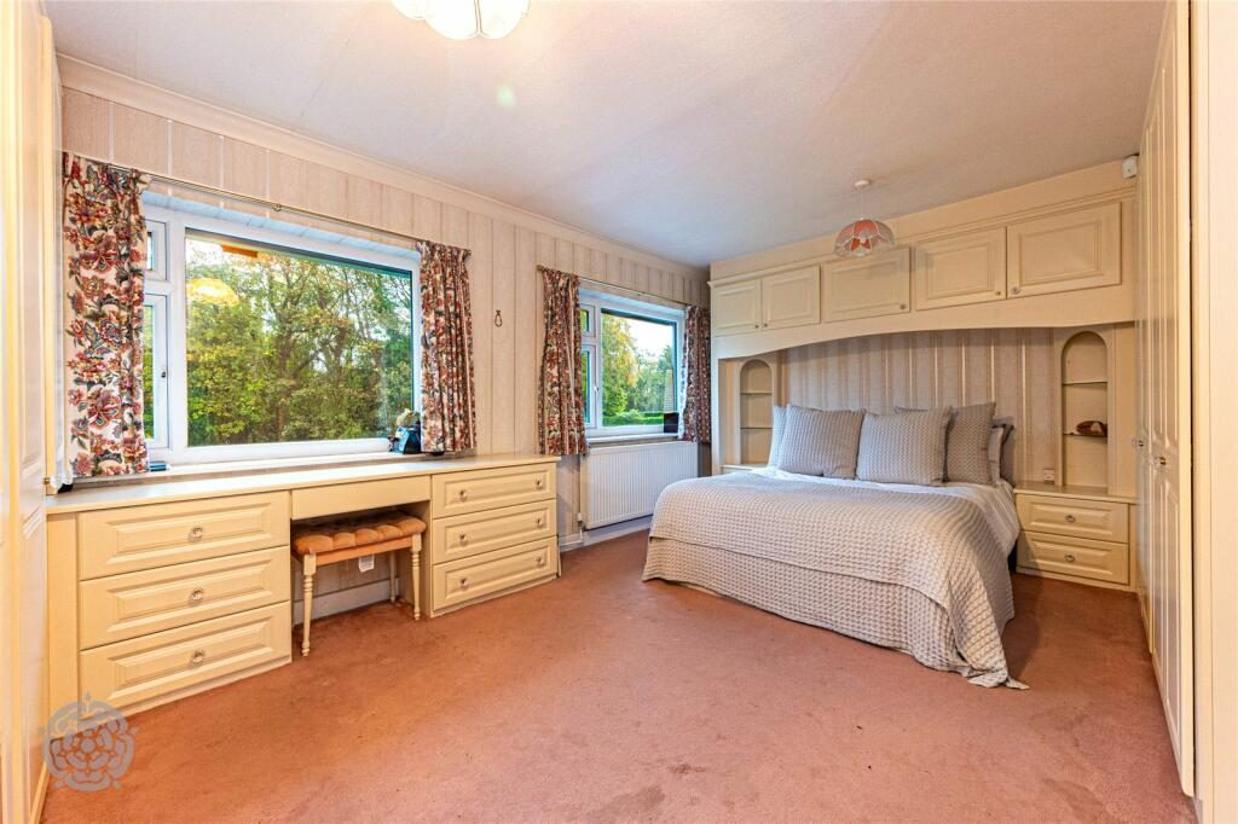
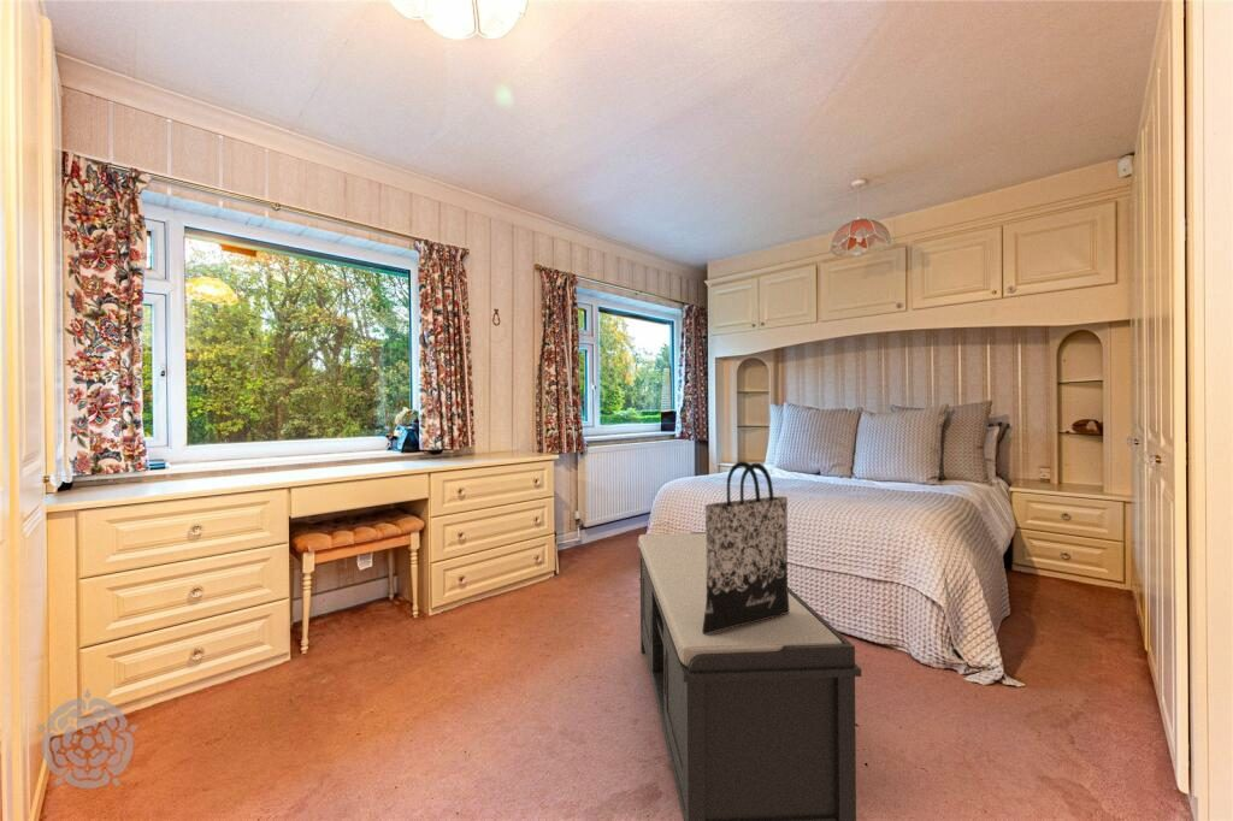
+ bench [636,531,862,821]
+ tote bag [702,460,789,634]
